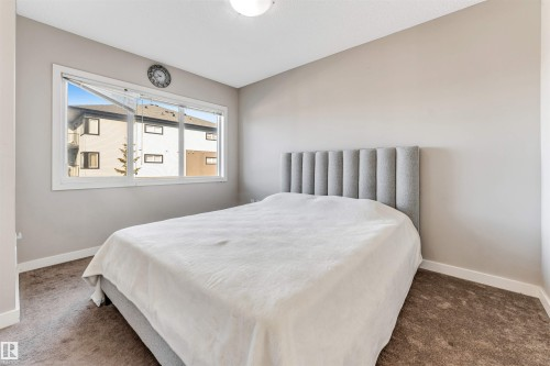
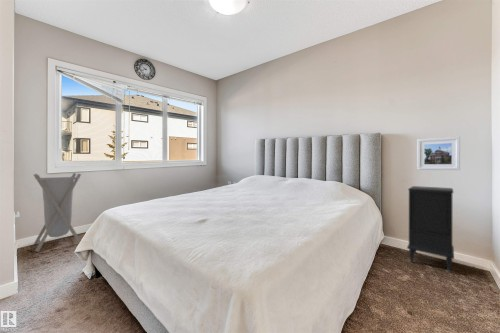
+ nightstand [406,185,455,273]
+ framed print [416,136,461,171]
+ laundry hamper [33,172,82,253]
